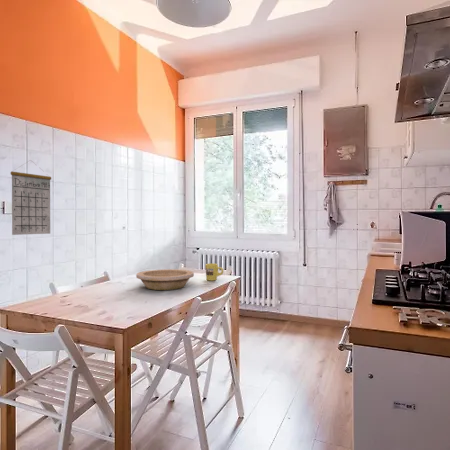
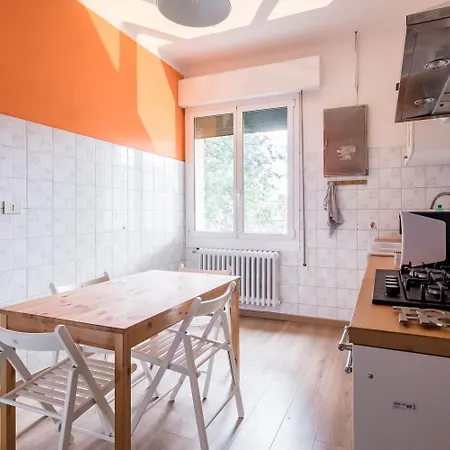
- calendar [10,160,52,236]
- mug [204,262,224,282]
- bowl [135,268,195,291]
